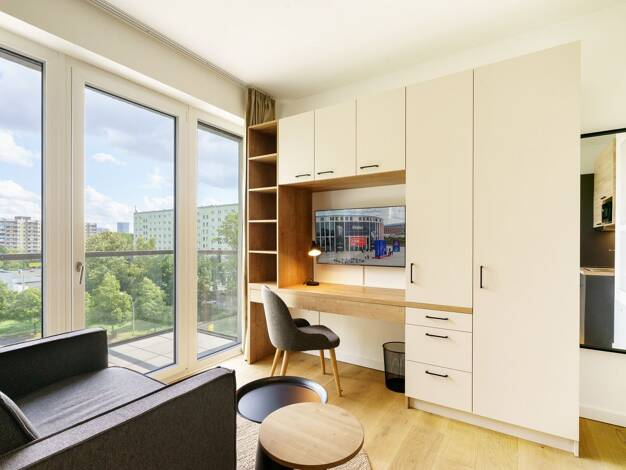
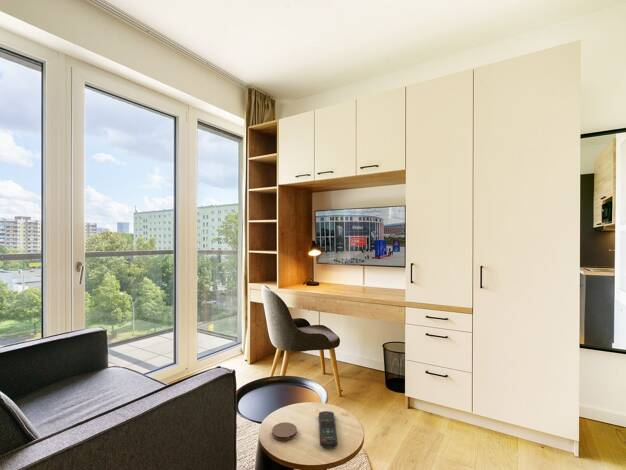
+ remote control [318,410,339,449]
+ coaster [271,421,298,442]
